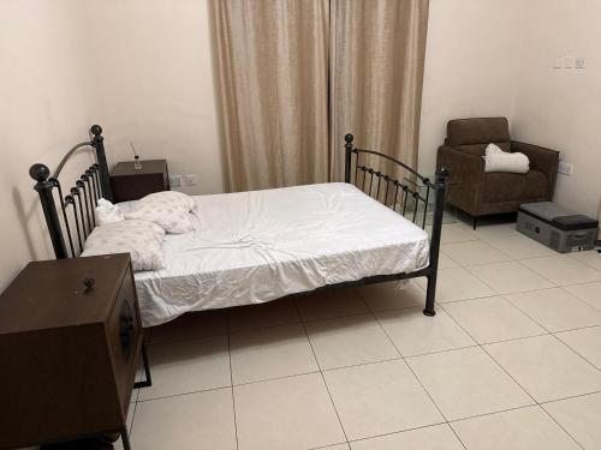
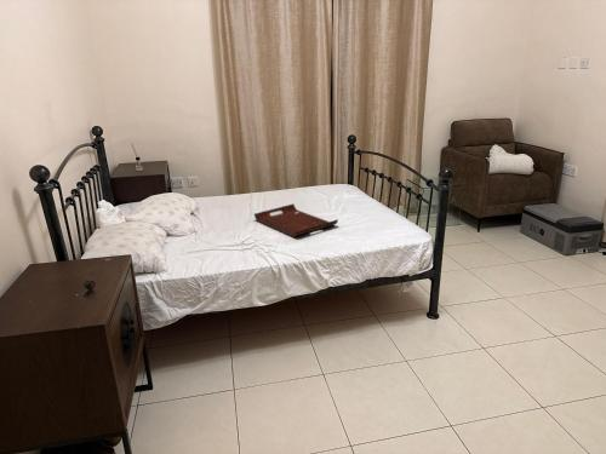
+ serving tray [253,202,339,239]
